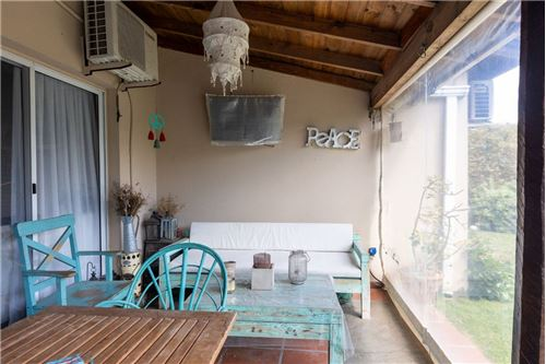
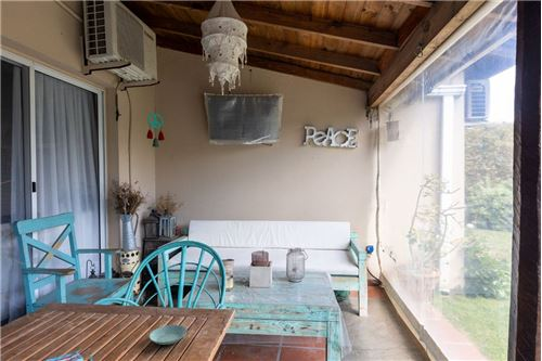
+ saucer [149,324,188,346]
